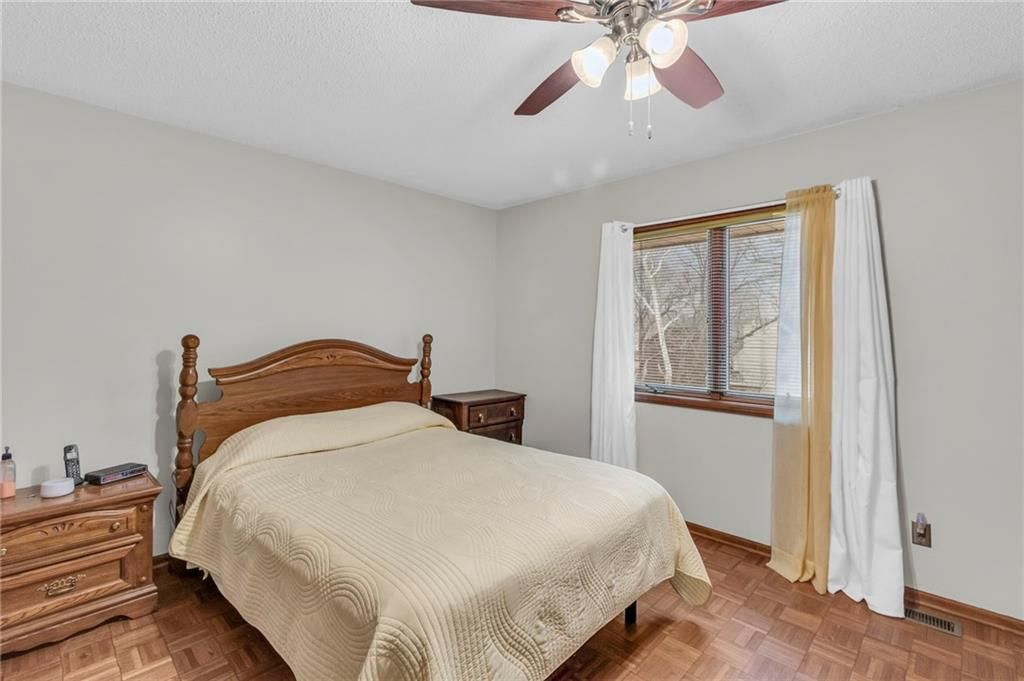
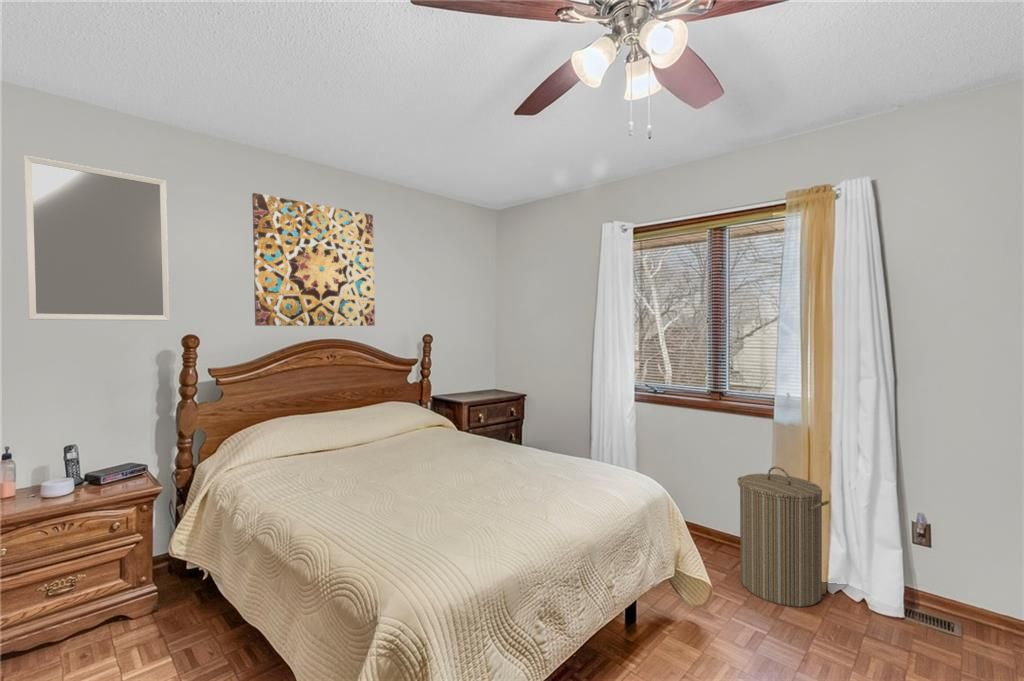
+ home mirror [23,154,170,322]
+ laundry hamper [736,466,830,608]
+ wall art [251,192,376,327]
